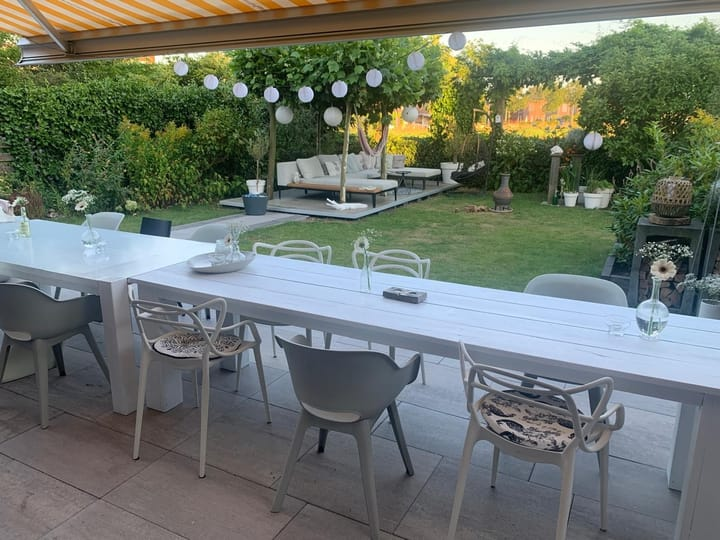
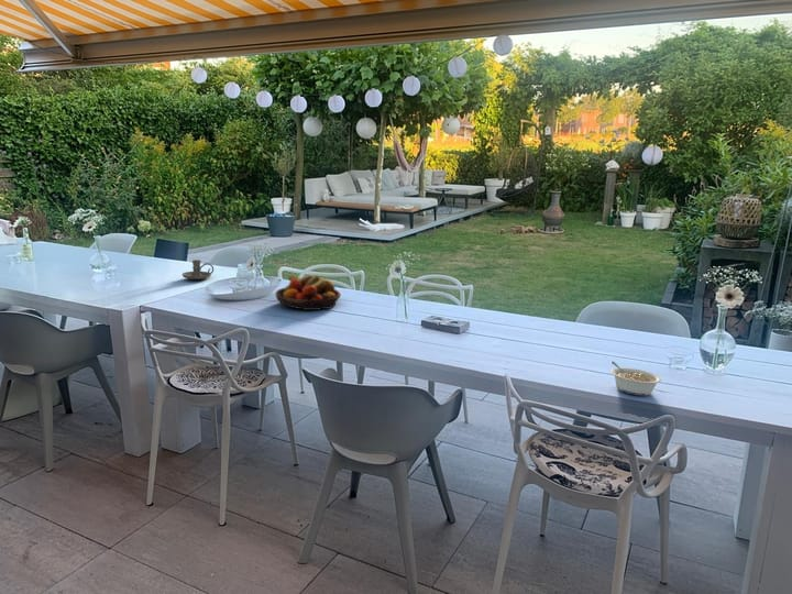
+ candle holder [182,258,215,280]
+ legume [609,361,662,396]
+ fruit bowl [274,273,342,311]
